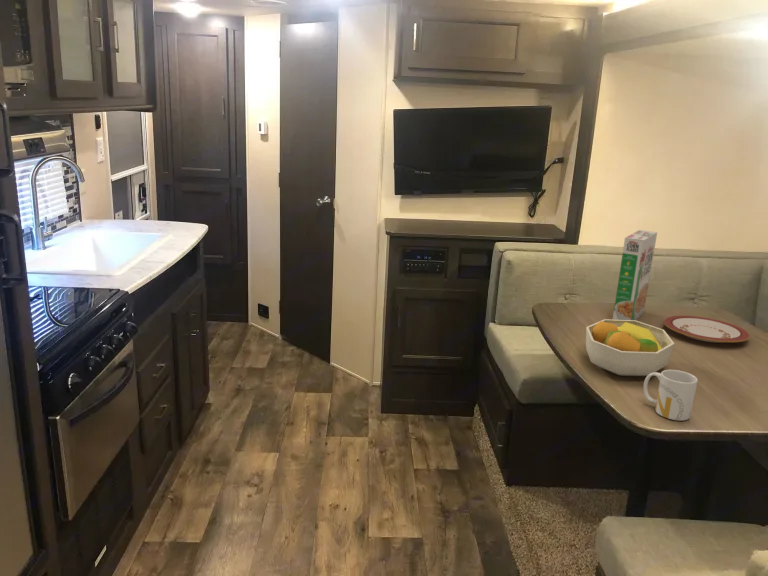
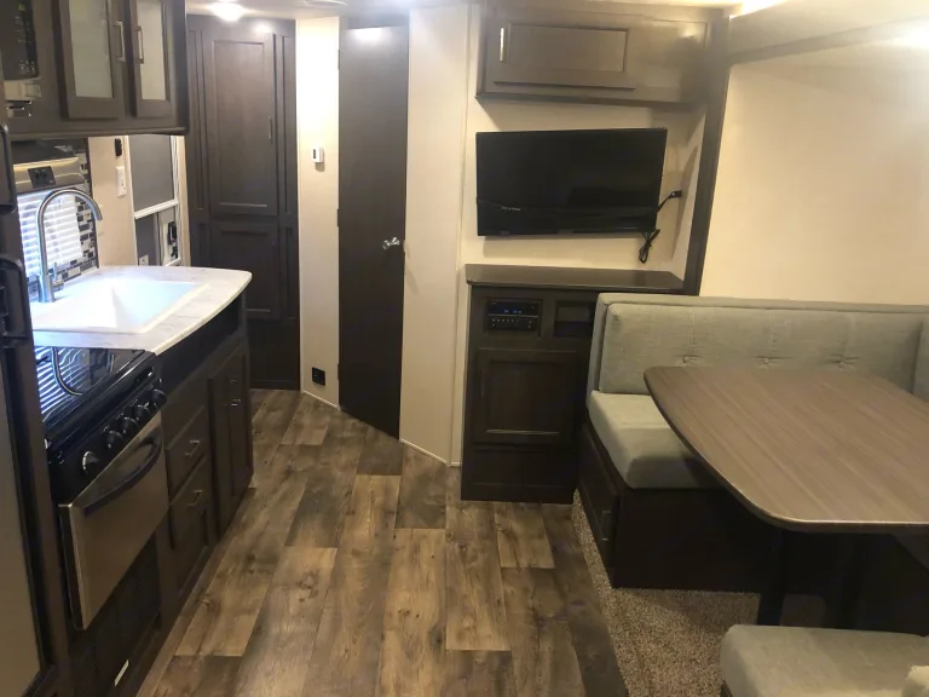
- cereal box [612,229,658,321]
- mug [643,369,699,421]
- plate [663,315,751,344]
- fruit bowl [585,318,675,377]
